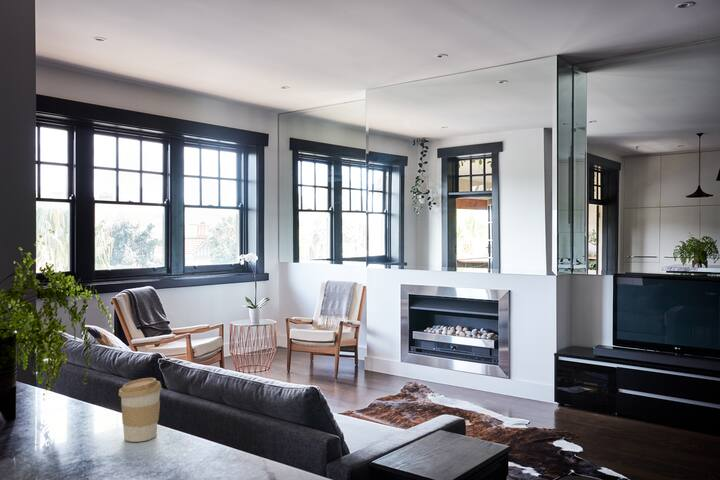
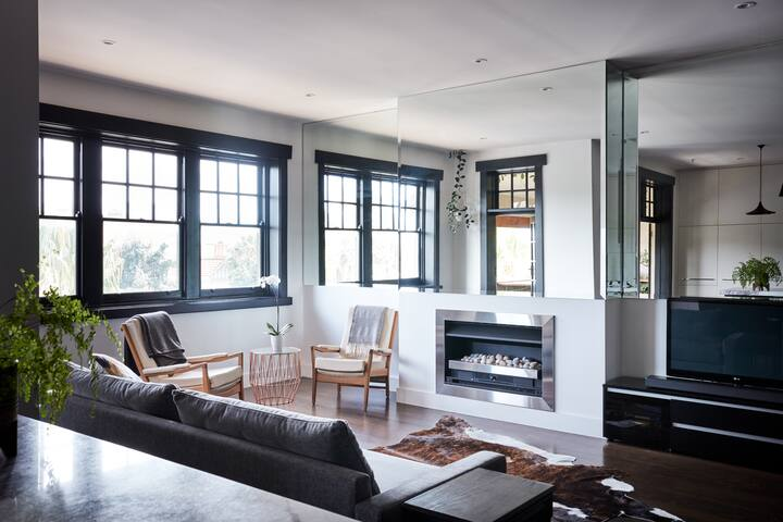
- coffee cup [118,377,163,443]
